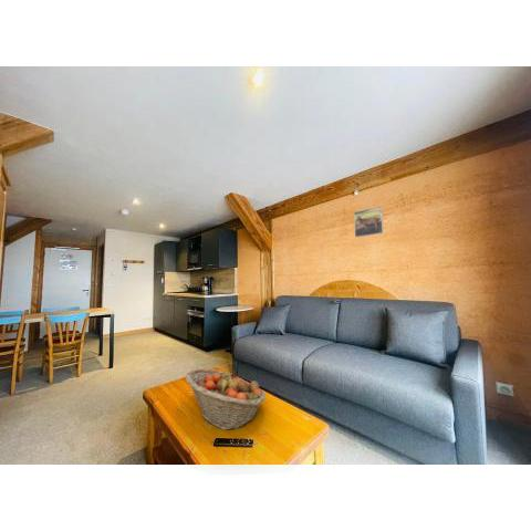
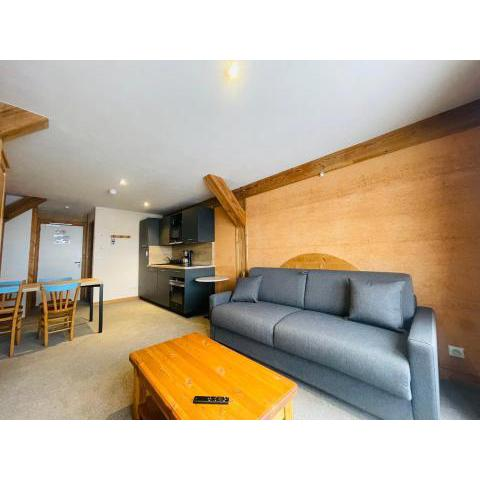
- fruit basket [185,368,267,431]
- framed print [353,205,385,239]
